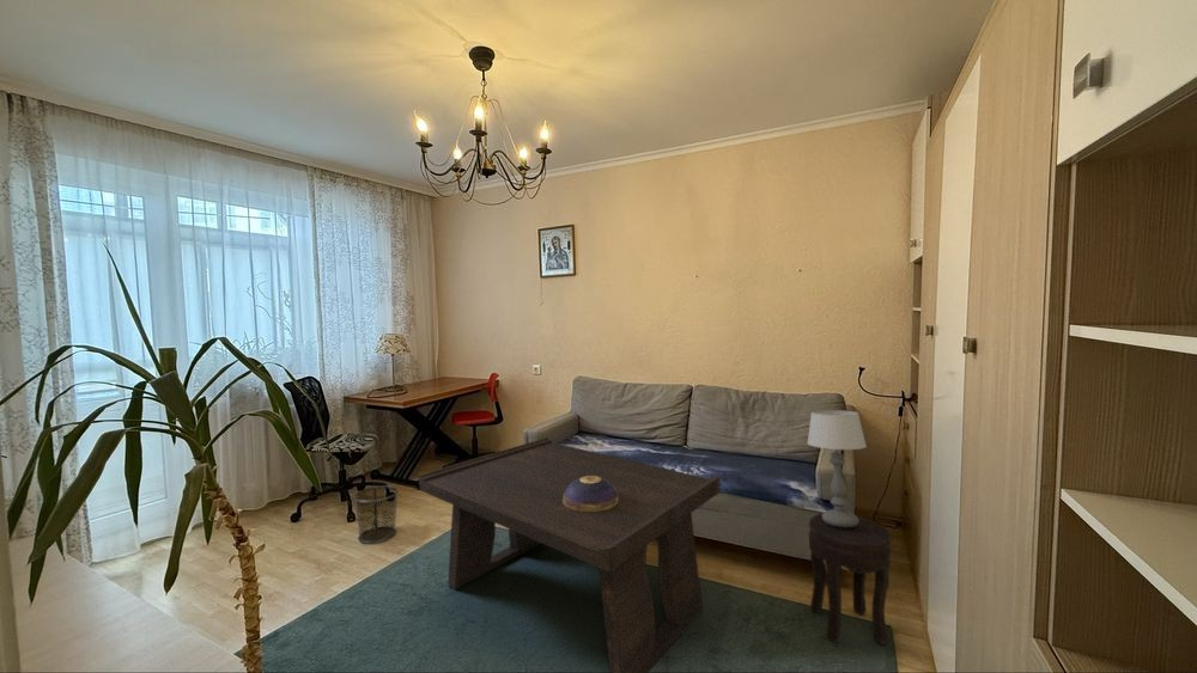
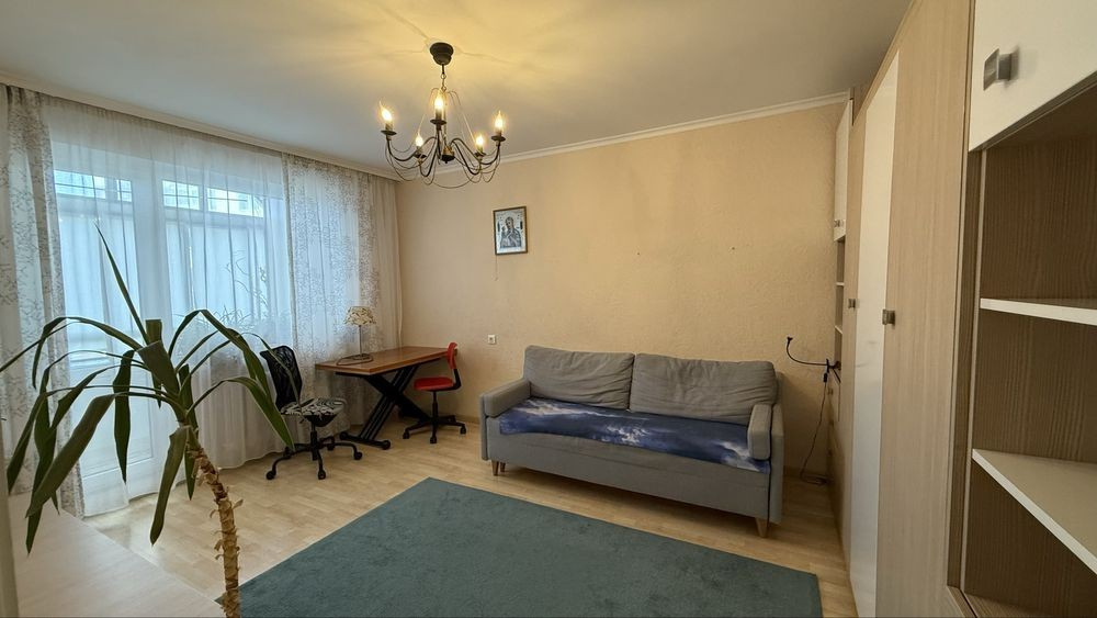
- coffee table [418,436,722,673]
- waste bin [352,485,400,545]
- side table [808,513,893,647]
- decorative bowl [563,476,619,512]
- table lamp [806,409,868,527]
